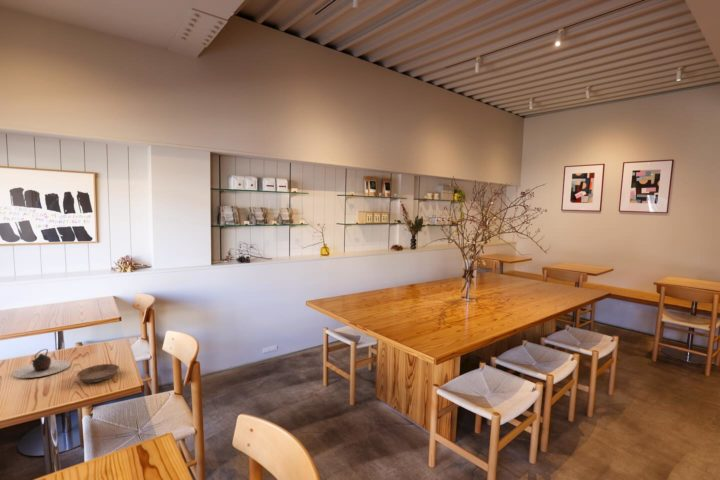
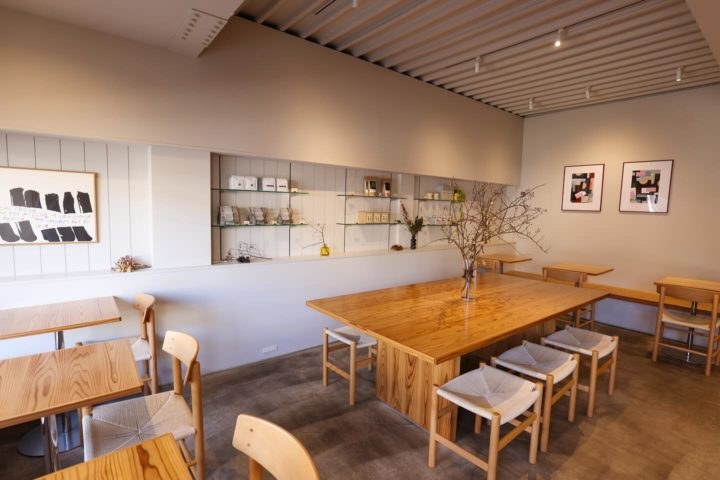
- saucer [75,363,120,383]
- teapot [11,348,72,379]
